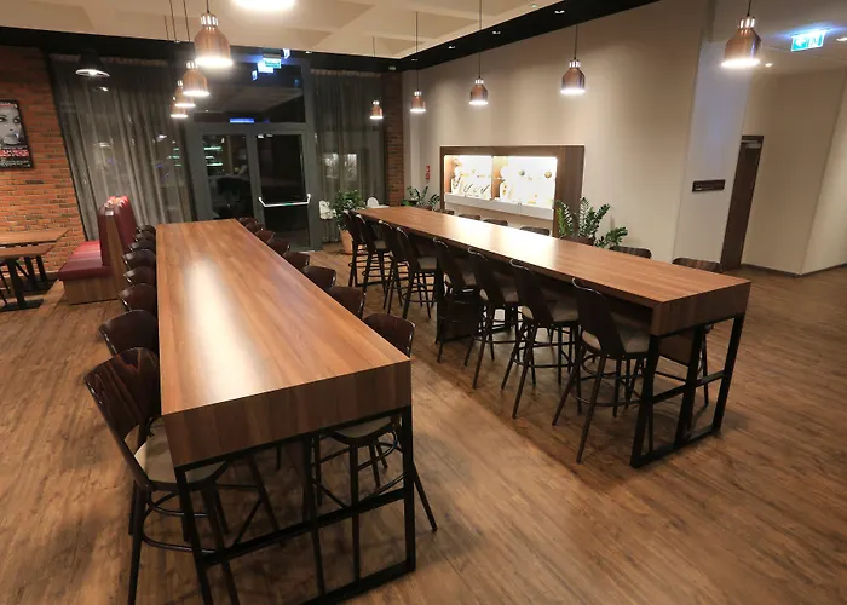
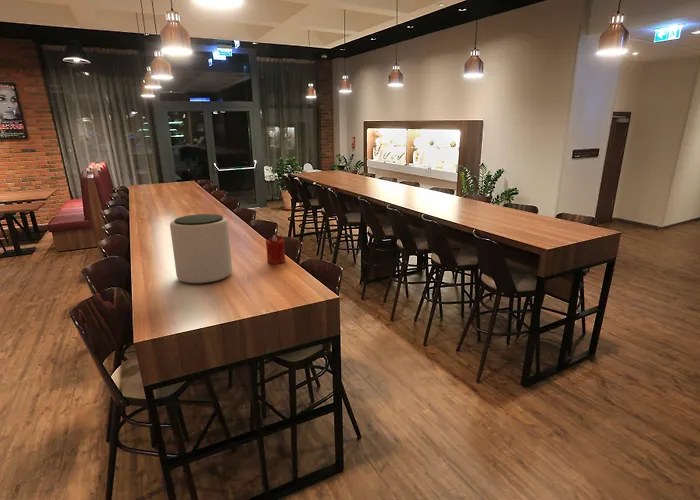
+ plant pot [169,213,233,285]
+ candle [265,234,286,265]
